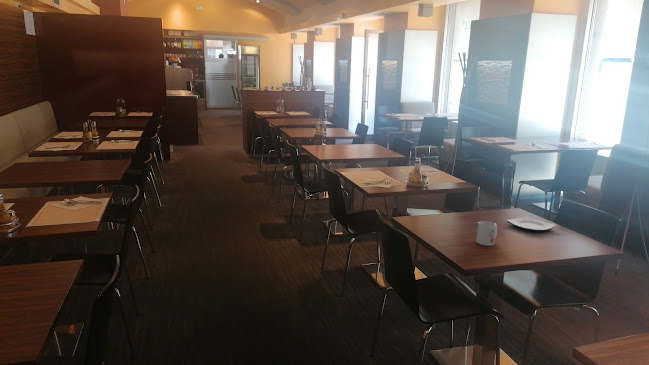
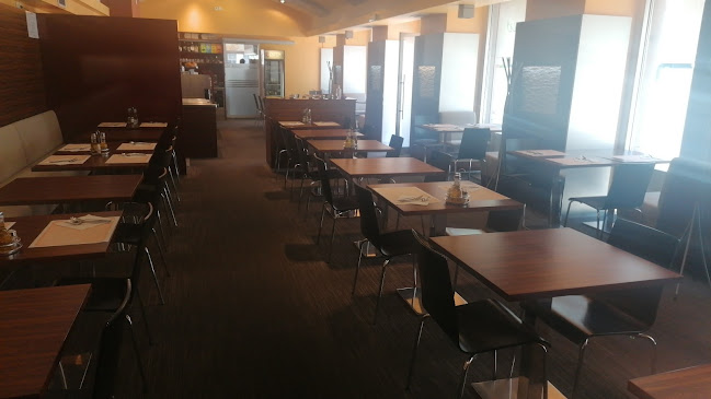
- plate [505,215,557,233]
- mug [475,220,499,247]
